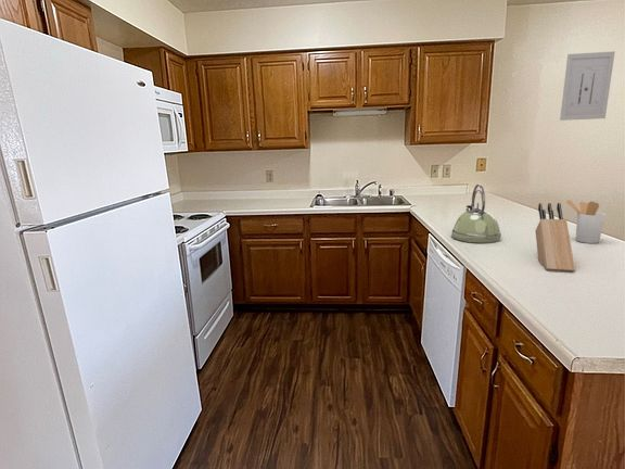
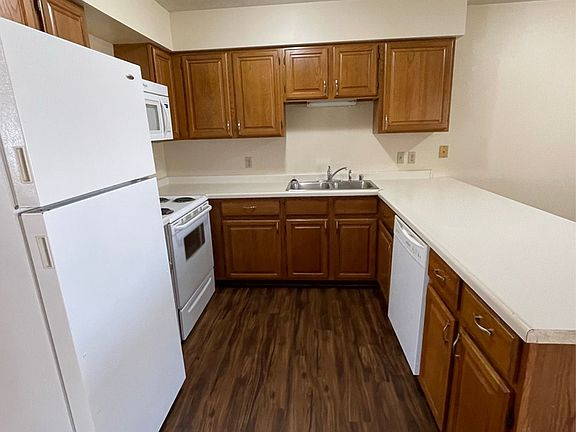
- kettle [450,183,502,244]
- wall art [559,50,616,122]
- knife block [534,202,576,272]
- utensil holder [565,199,607,244]
